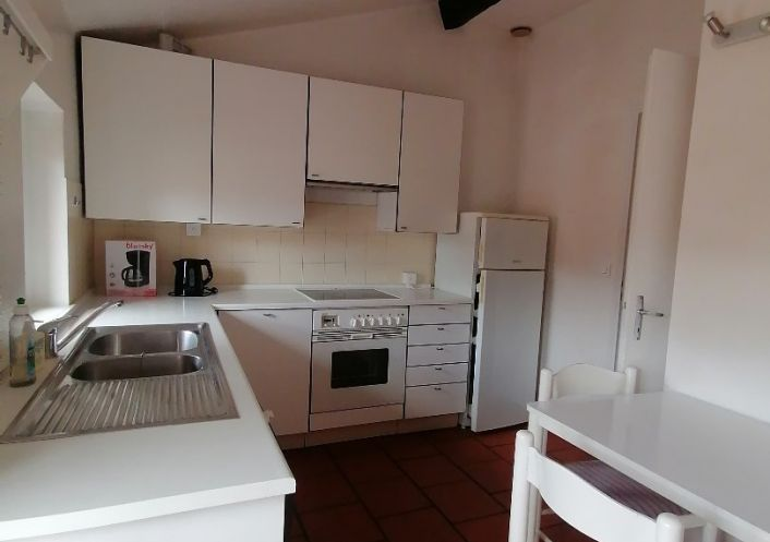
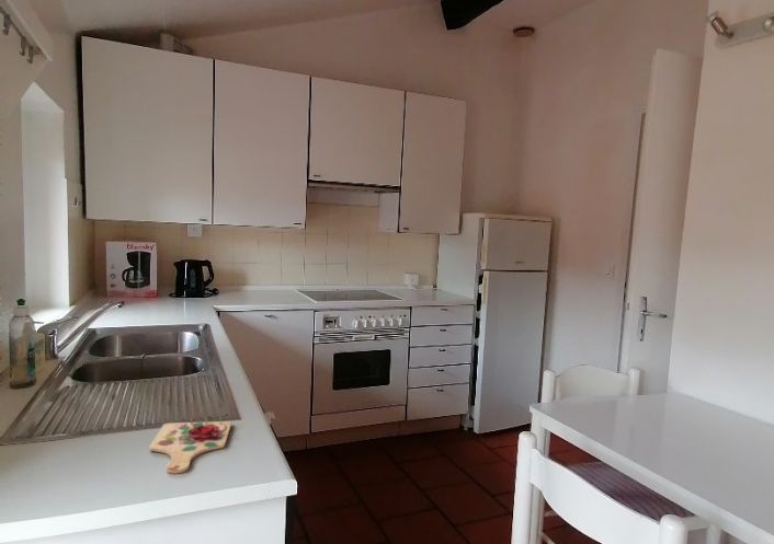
+ cutting board [148,416,232,475]
